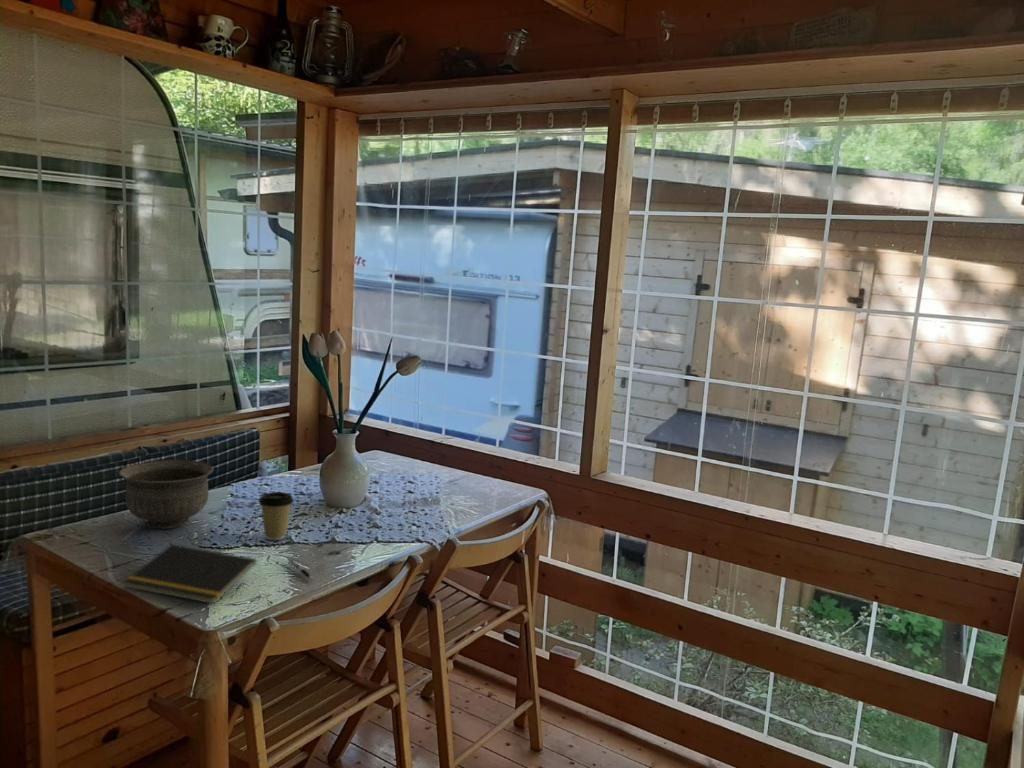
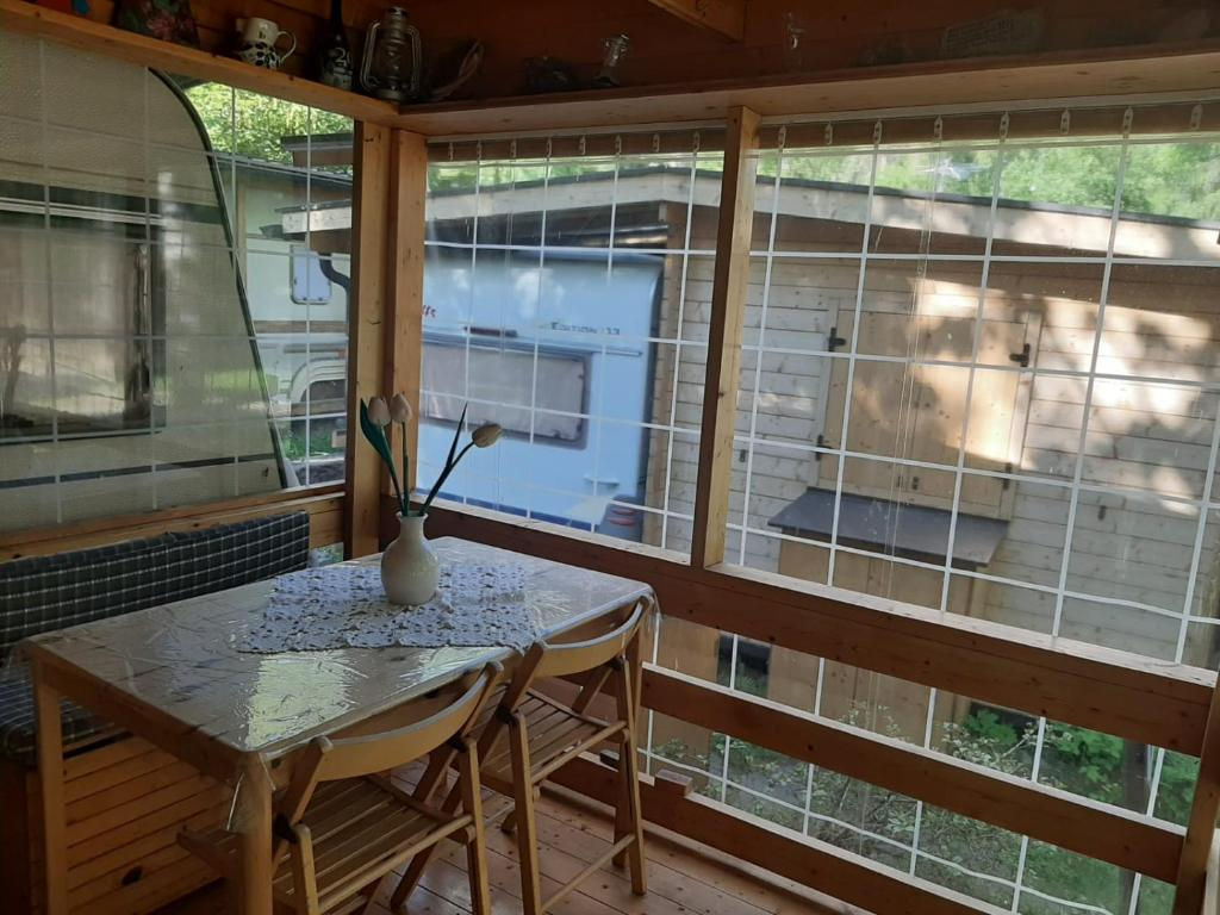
- coffee cup [258,491,295,541]
- bowl [118,459,214,530]
- pen [286,556,314,581]
- notepad [122,543,257,605]
